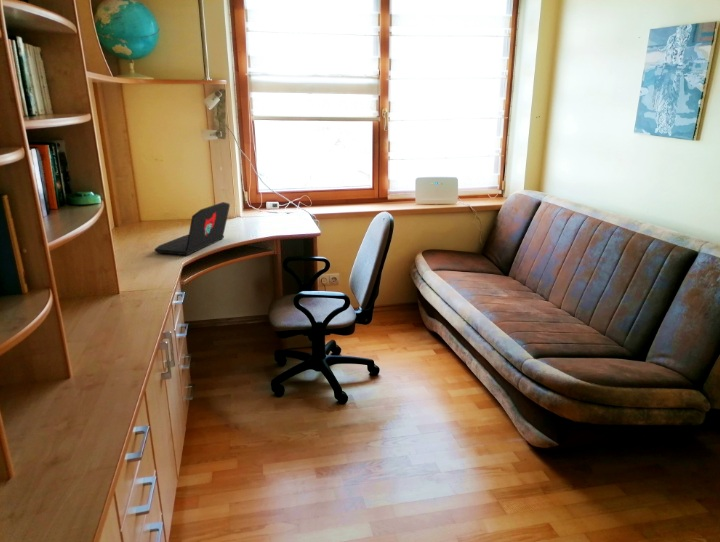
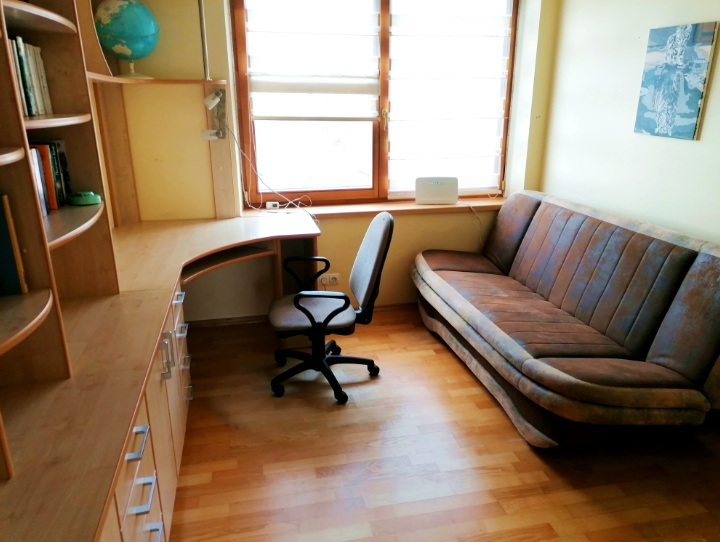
- laptop [154,201,231,256]
